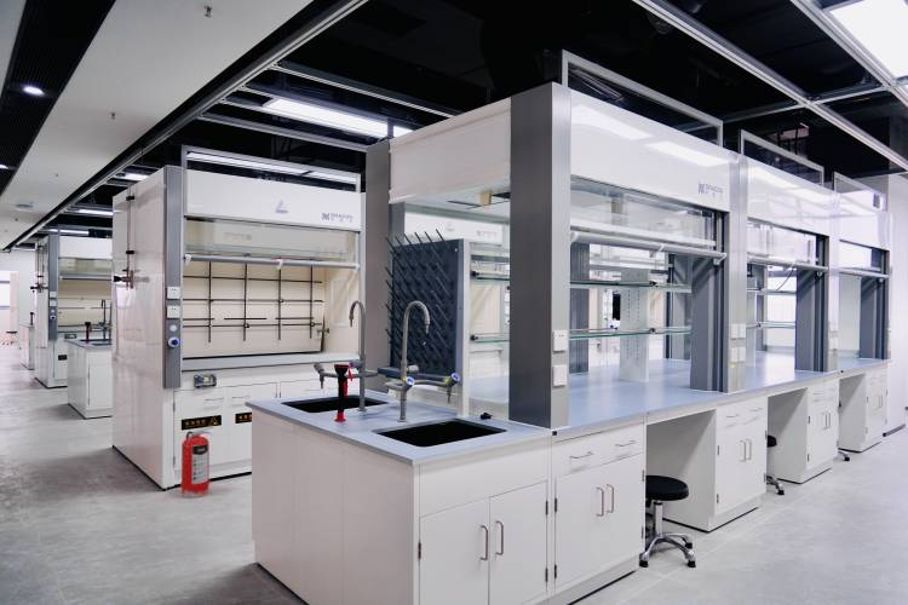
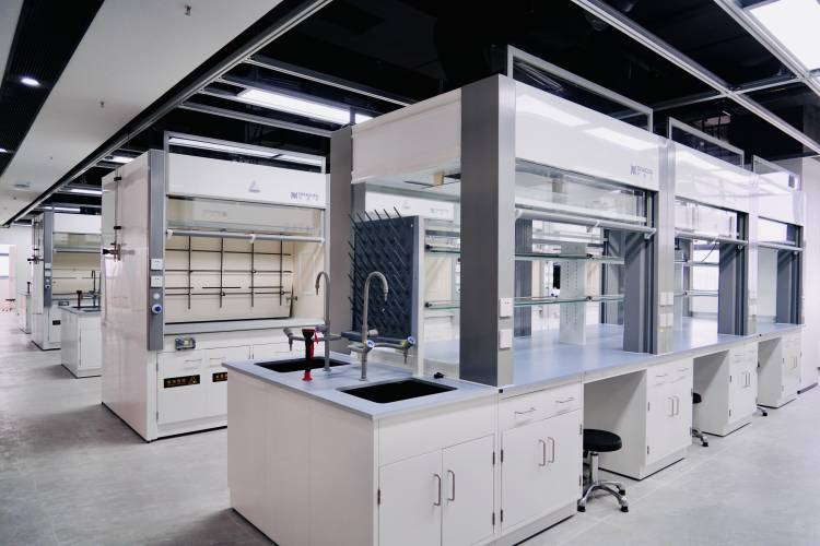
- fire extinguisher [179,426,214,499]
